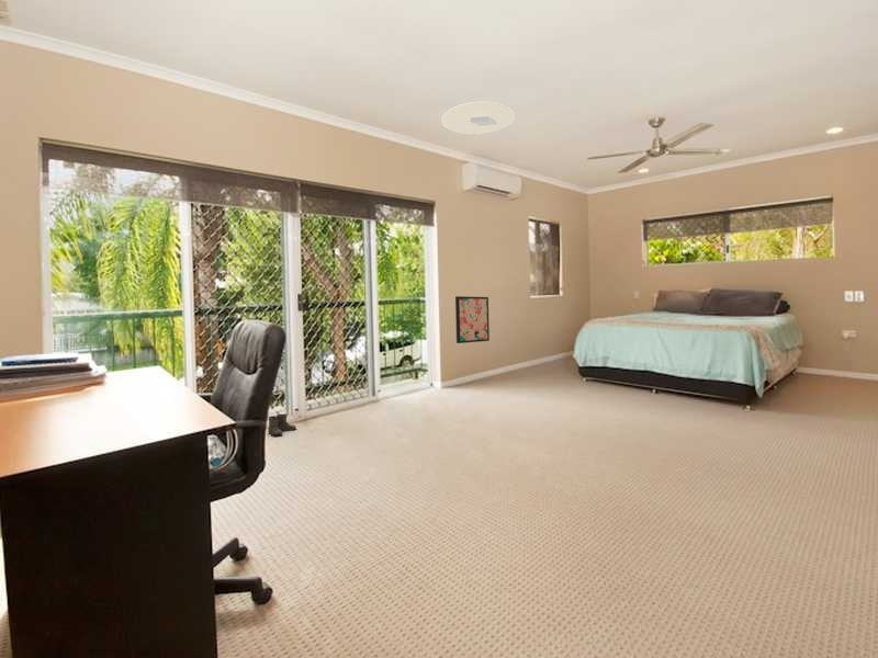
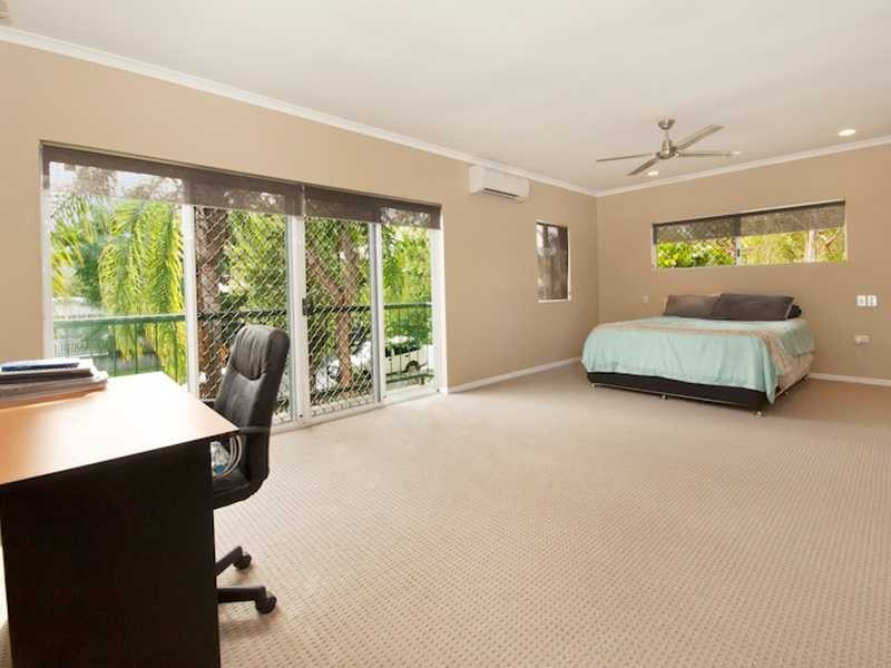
- boots [267,413,297,436]
- ceiling light [440,101,516,136]
- wall art [454,295,491,344]
